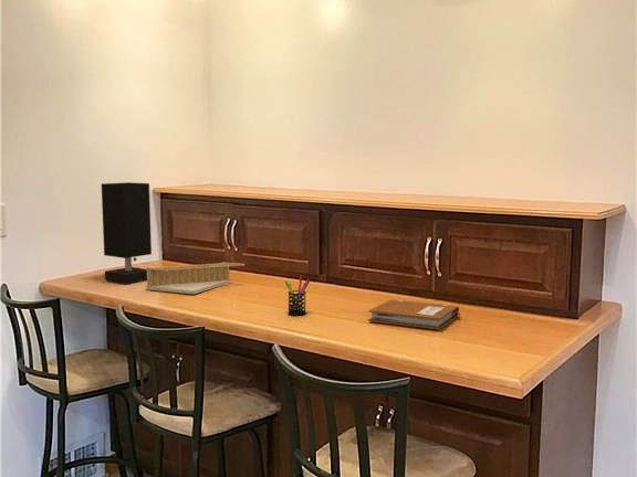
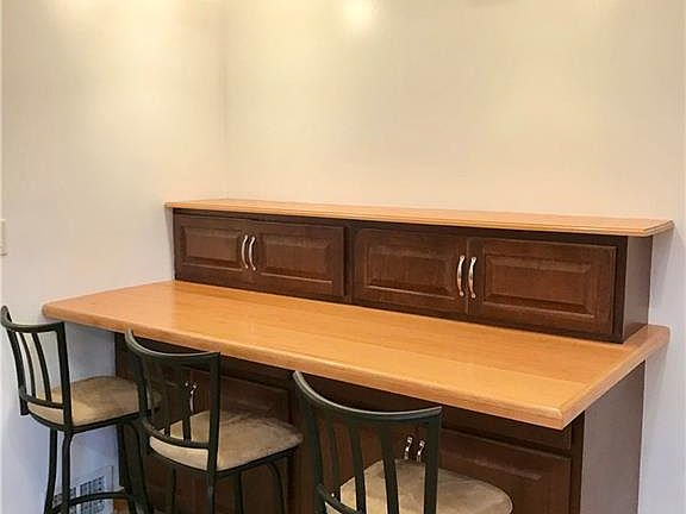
- table lamp [101,181,153,285]
- notebook [367,298,461,330]
- pen holder [284,274,311,316]
- architectural model [145,262,246,295]
